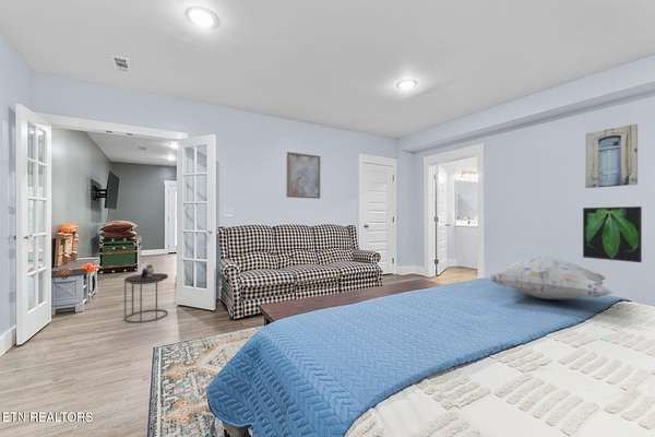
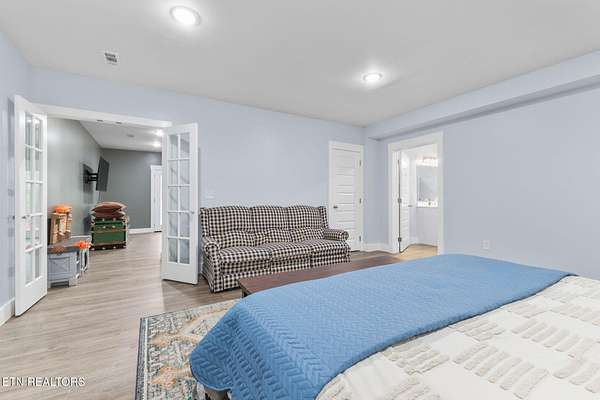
- side table [123,263,169,323]
- wall art [584,123,639,189]
- wall art [286,151,321,200]
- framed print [582,205,643,263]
- decorative pillow [487,256,615,300]
